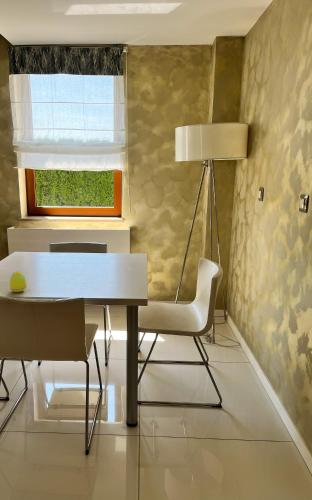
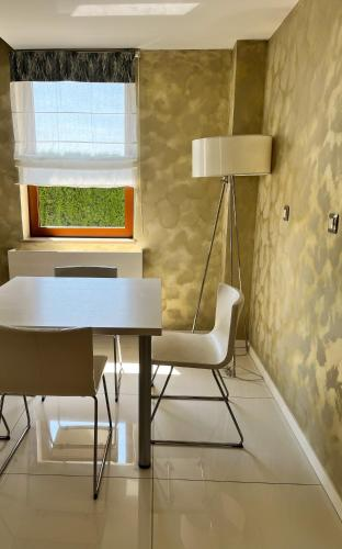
- egg [9,270,27,293]
